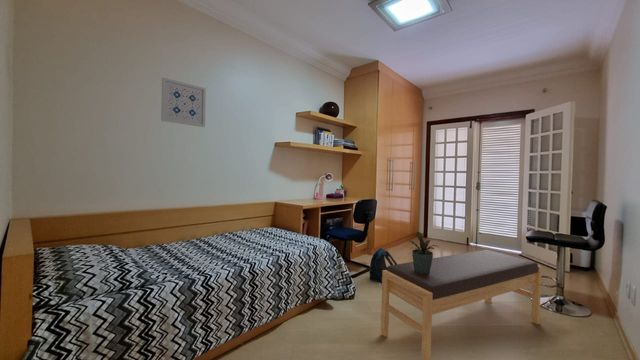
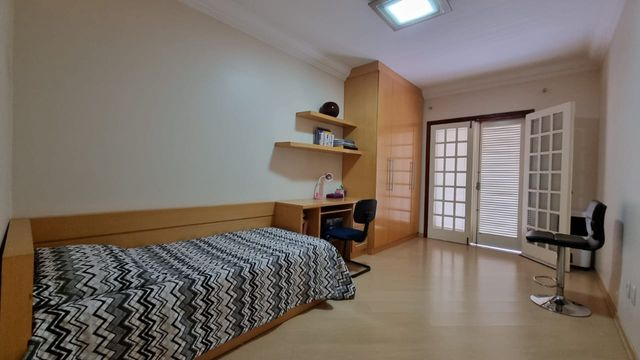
- potted plant [408,232,440,274]
- bench [380,249,543,360]
- wall art [160,77,207,128]
- backpack [369,247,398,284]
